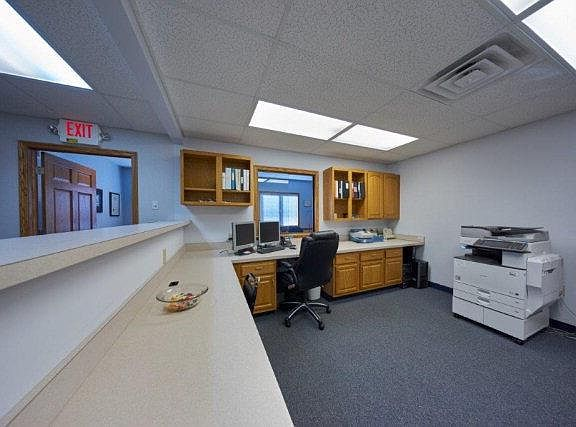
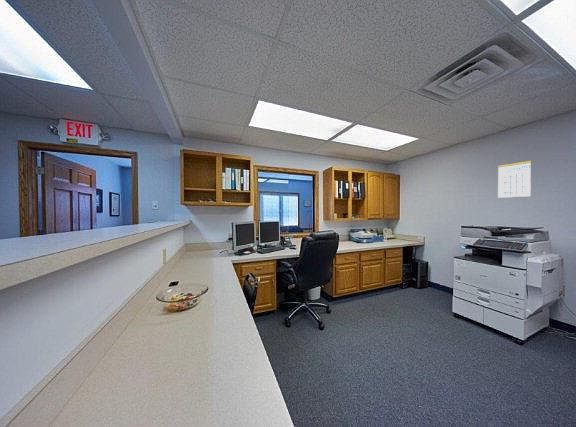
+ calendar [497,156,533,199]
